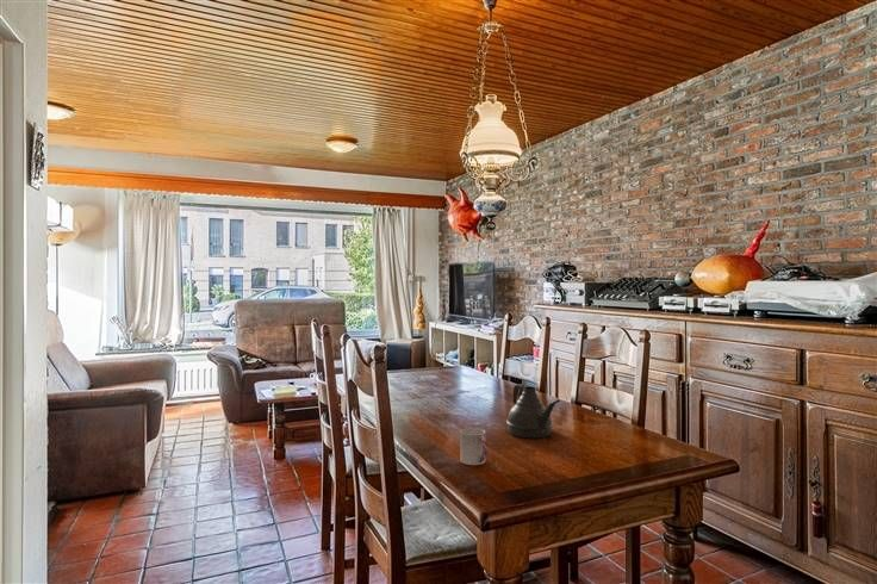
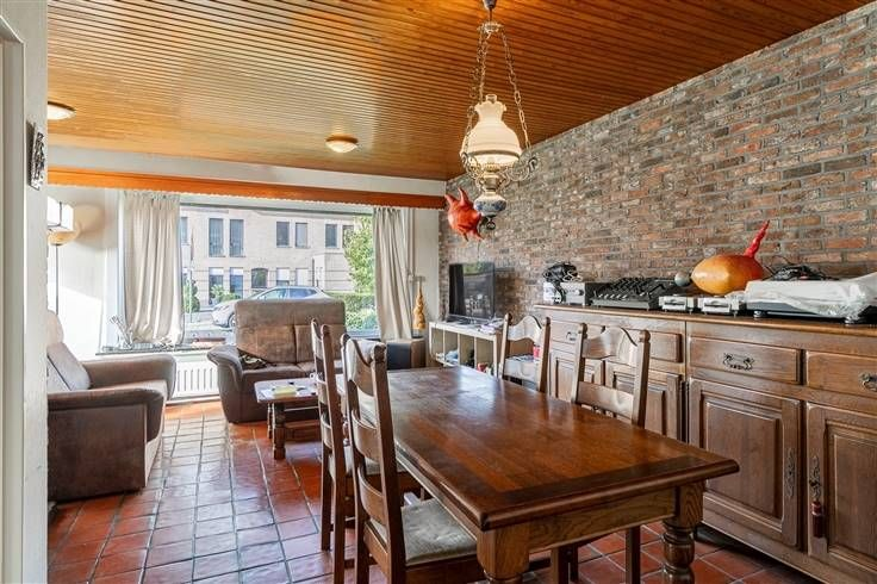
- cup [459,427,489,466]
- teapot [505,383,561,439]
